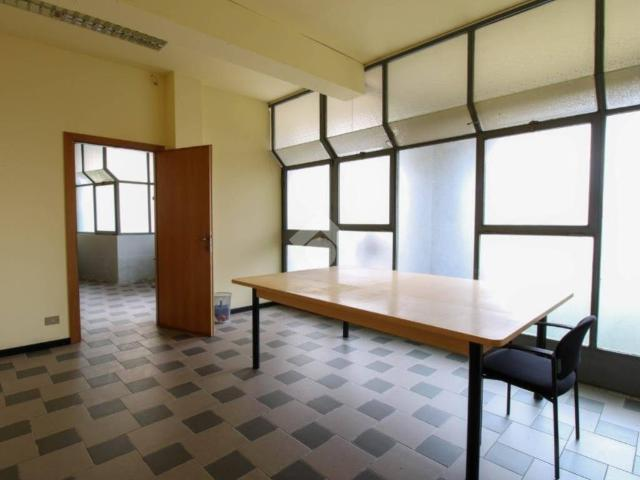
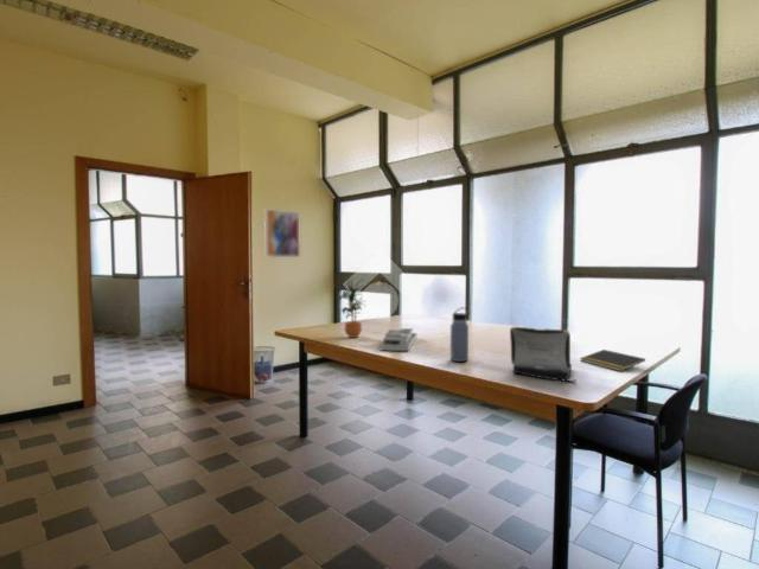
+ wall art [263,207,301,258]
+ potted plant [337,279,368,339]
+ notepad [580,349,646,372]
+ water bottle [449,306,471,363]
+ desk organizer [380,327,419,352]
+ laptop [509,326,578,383]
